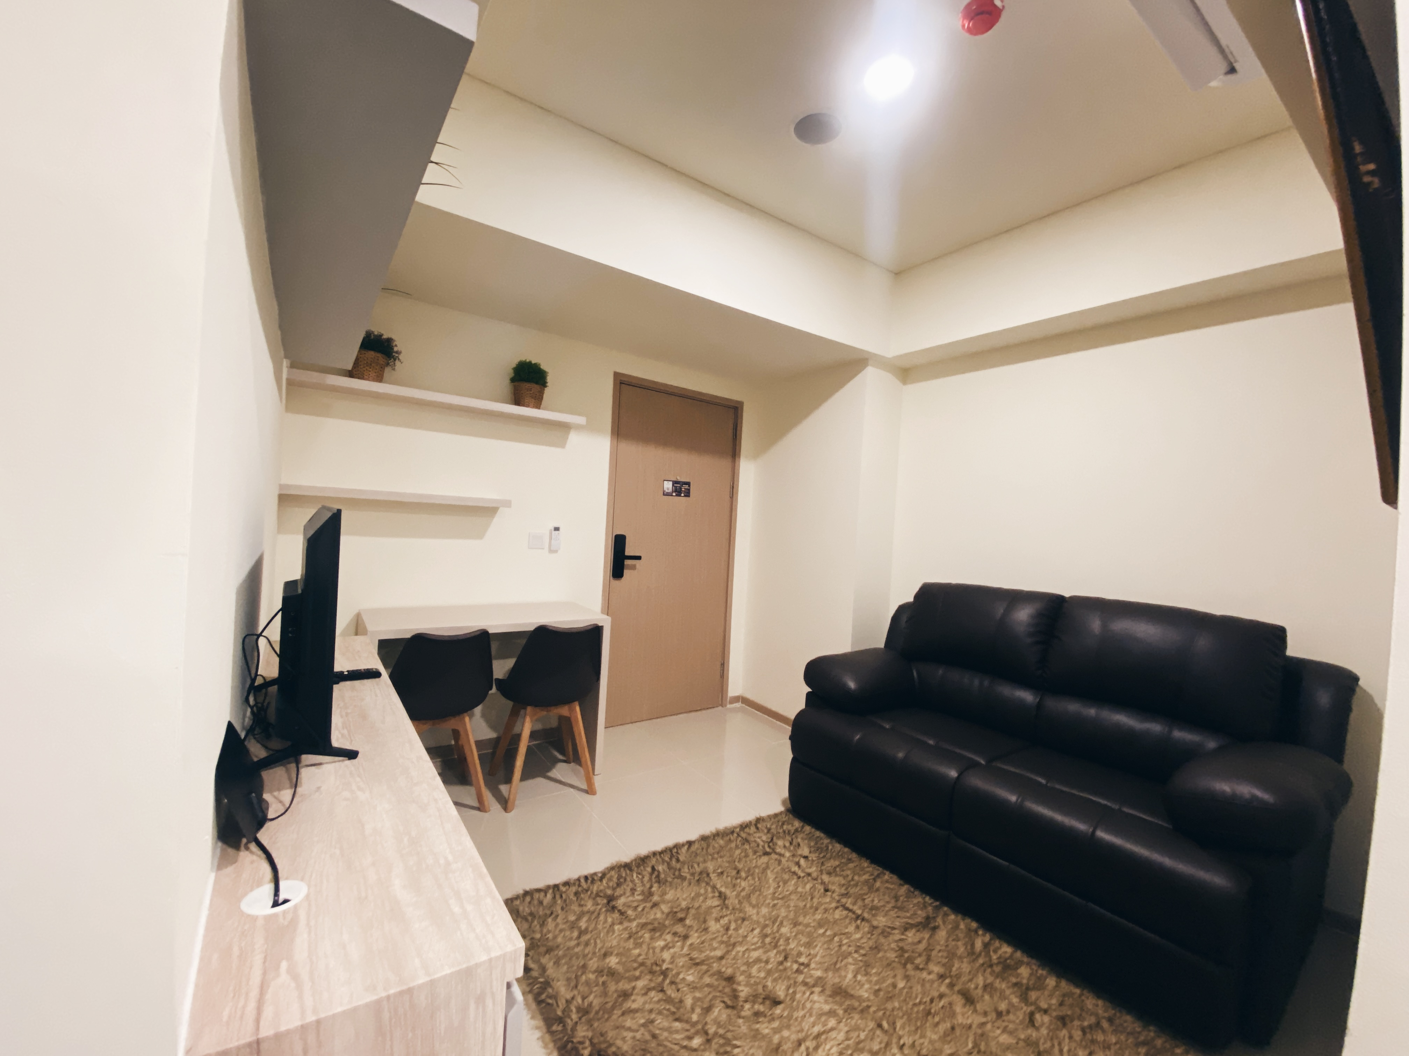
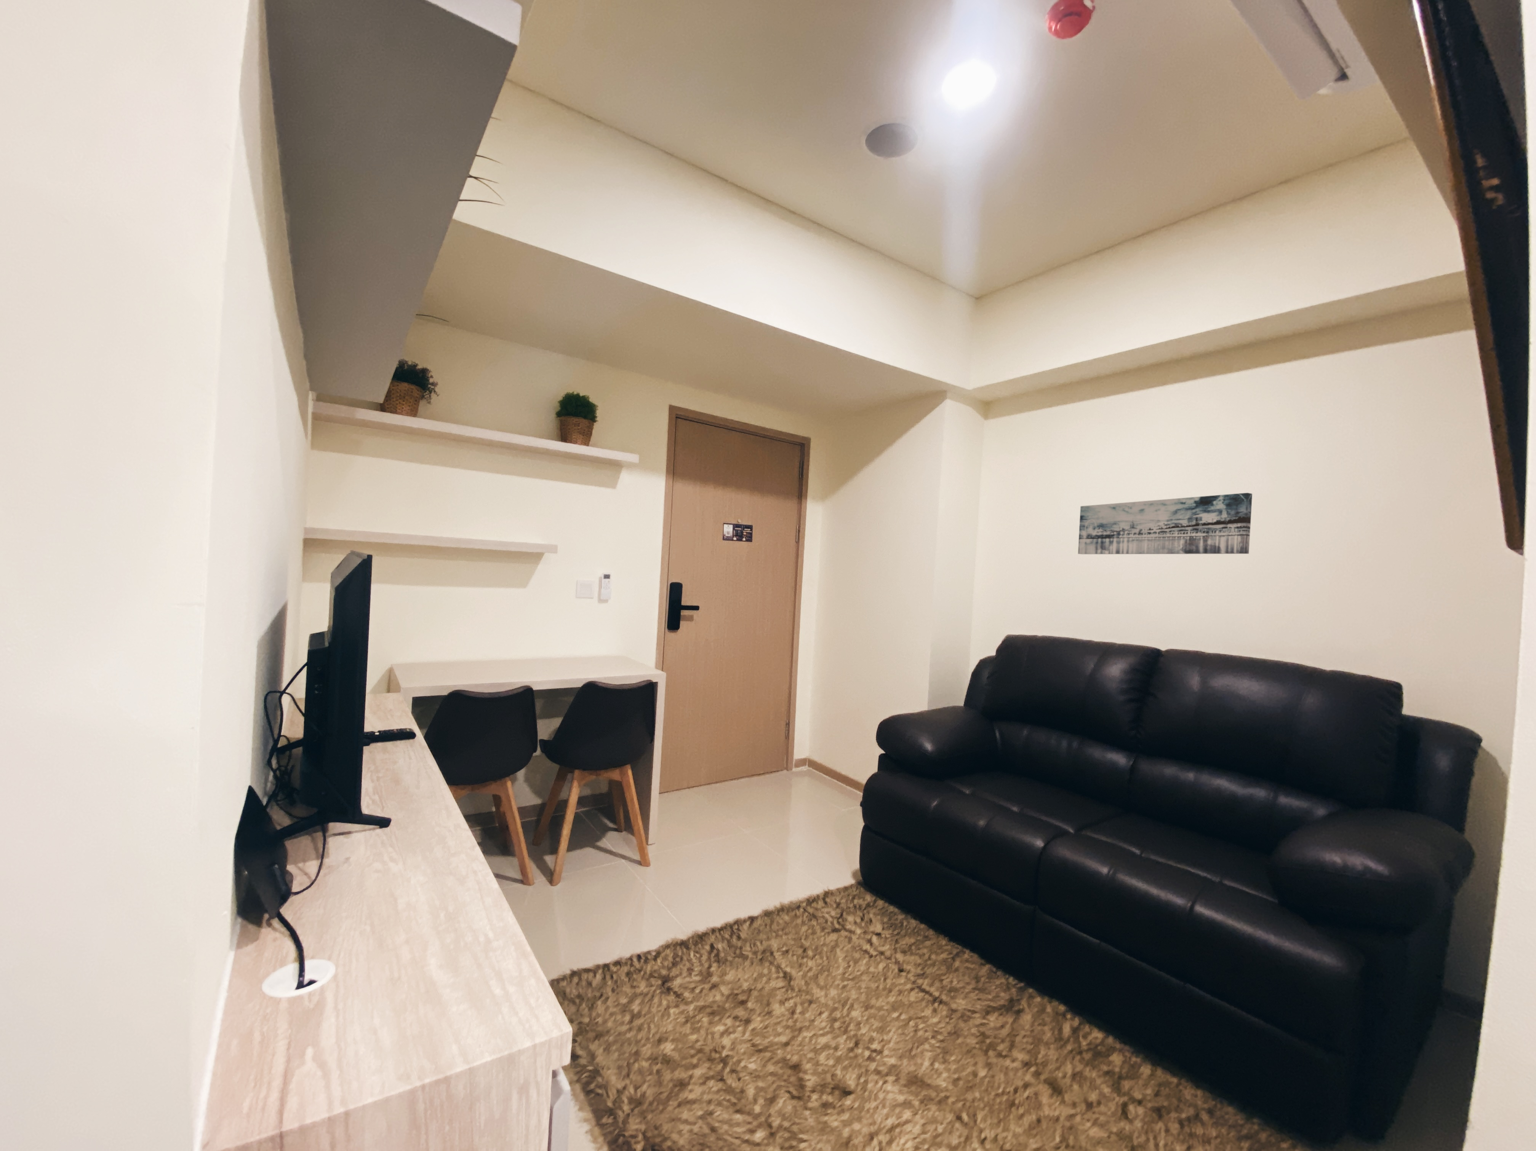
+ wall art [1078,492,1253,555]
